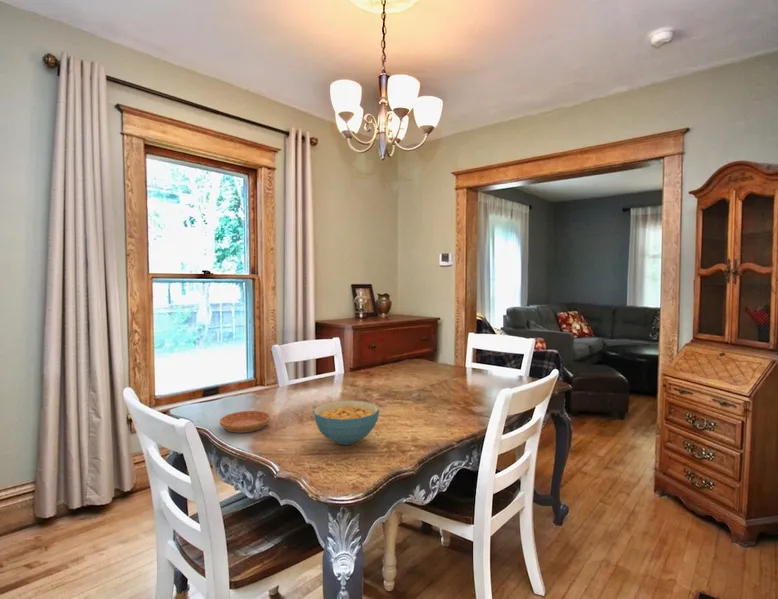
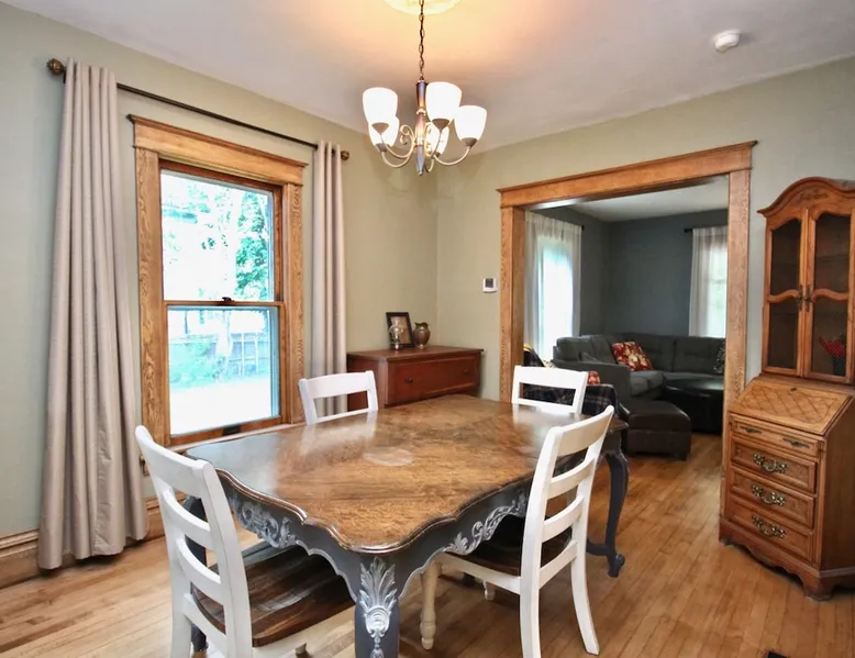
- cereal bowl [312,400,380,446]
- saucer [219,410,271,434]
